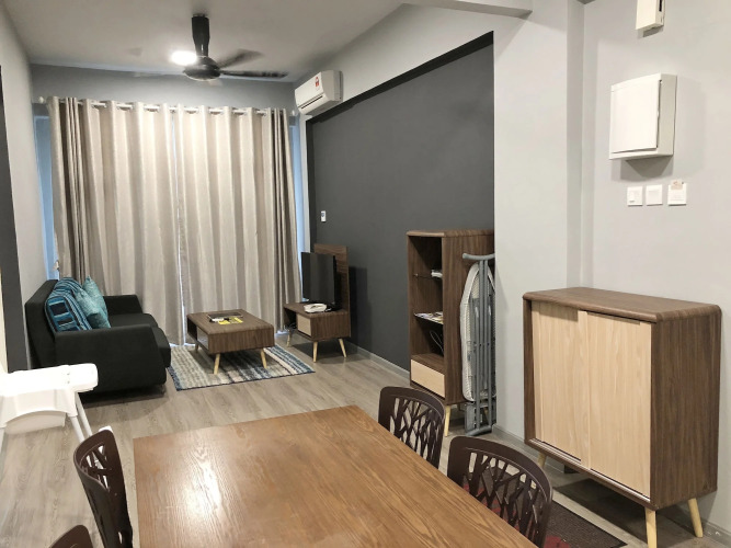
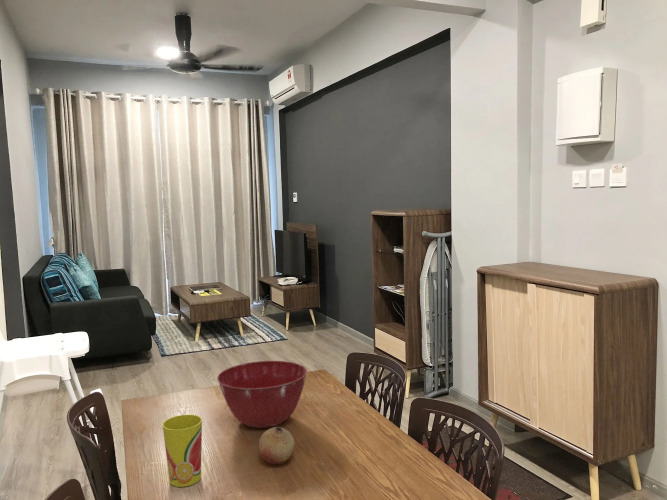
+ fruit [258,425,296,465]
+ cup [161,414,203,488]
+ mixing bowl [216,360,308,429]
